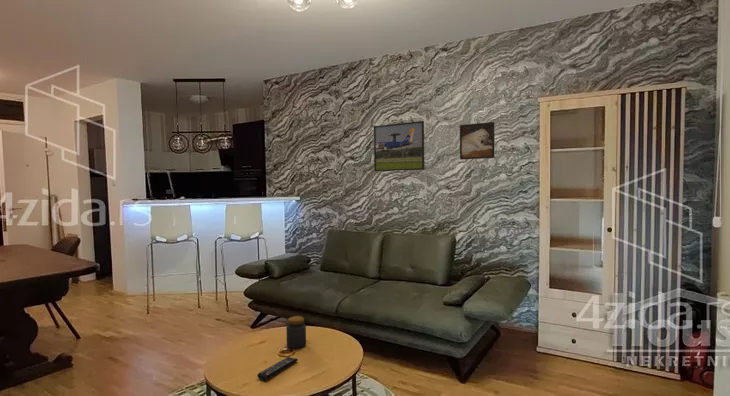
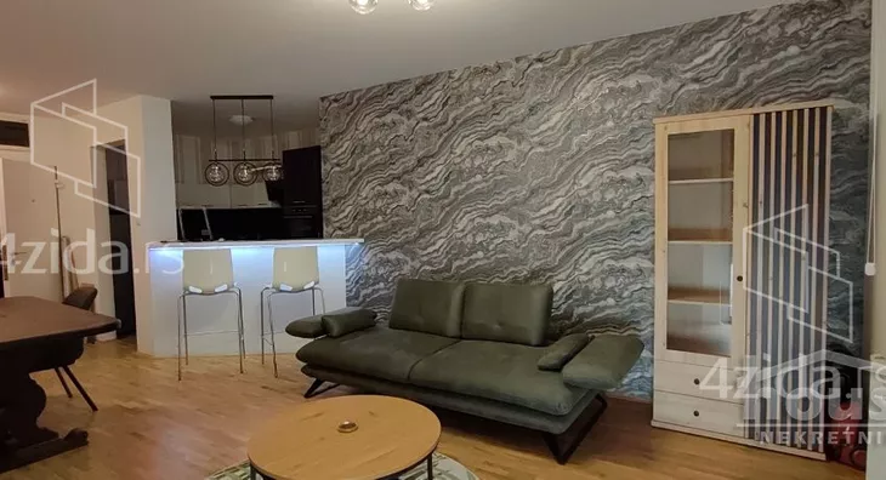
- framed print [373,120,425,172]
- remote control [256,356,299,381]
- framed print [459,121,495,161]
- jar [285,315,307,350]
